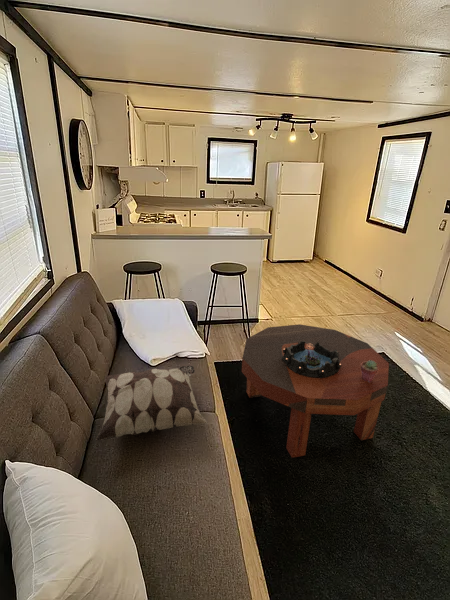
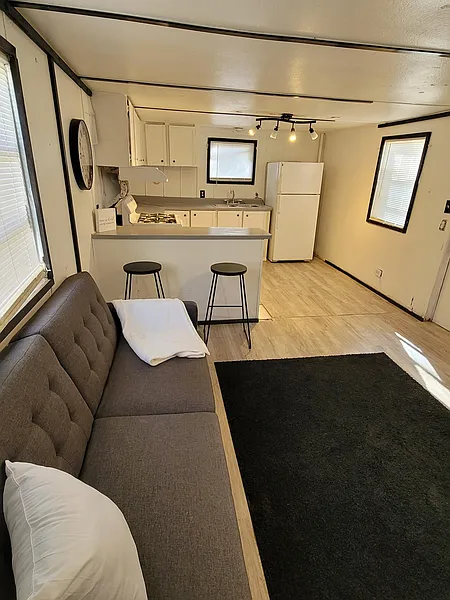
- decorative bowl [282,341,341,378]
- coffee table [241,323,390,459]
- potted succulent [361,360,378,382]
- decorative pillow [95,365,209,442]
